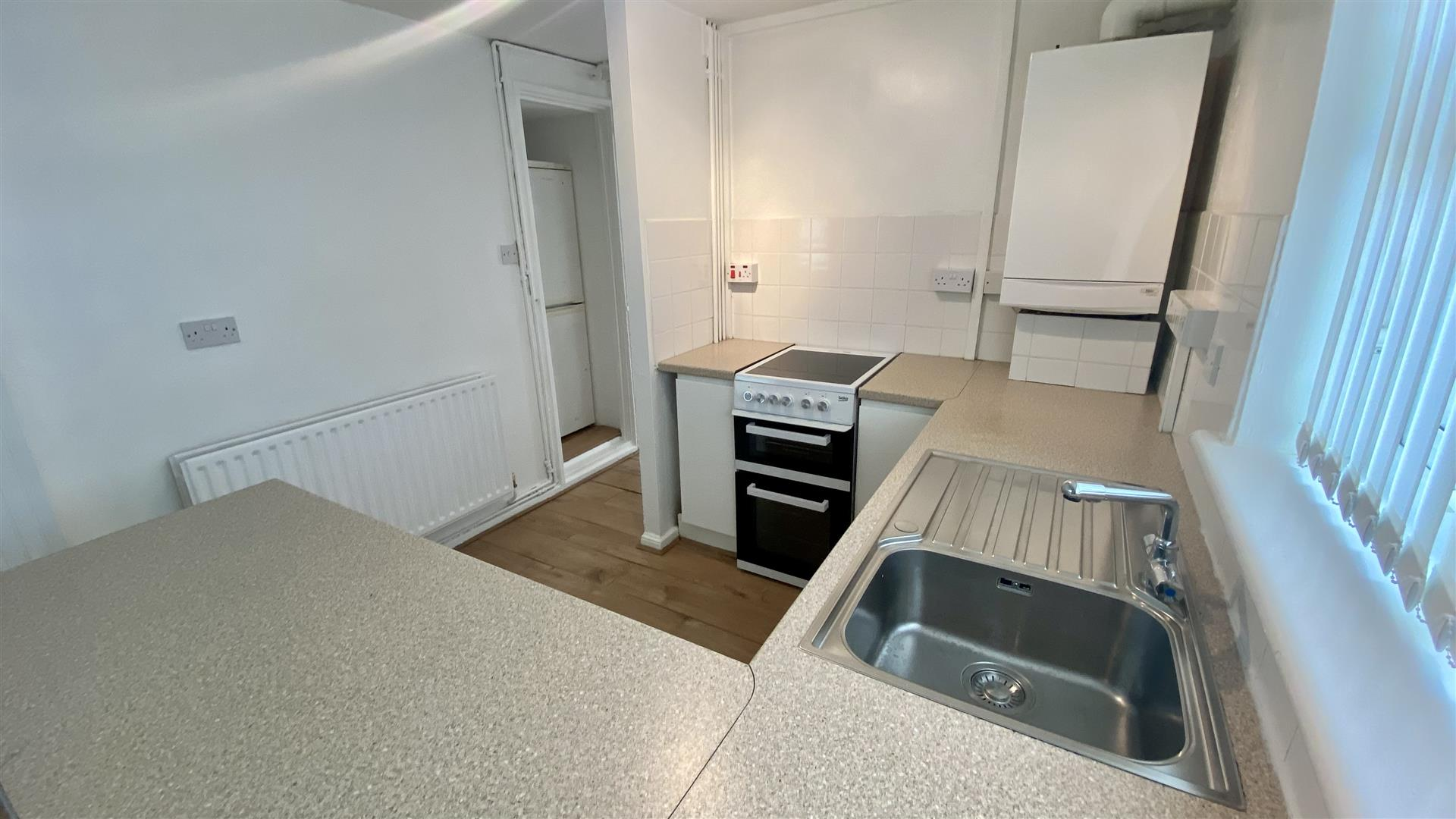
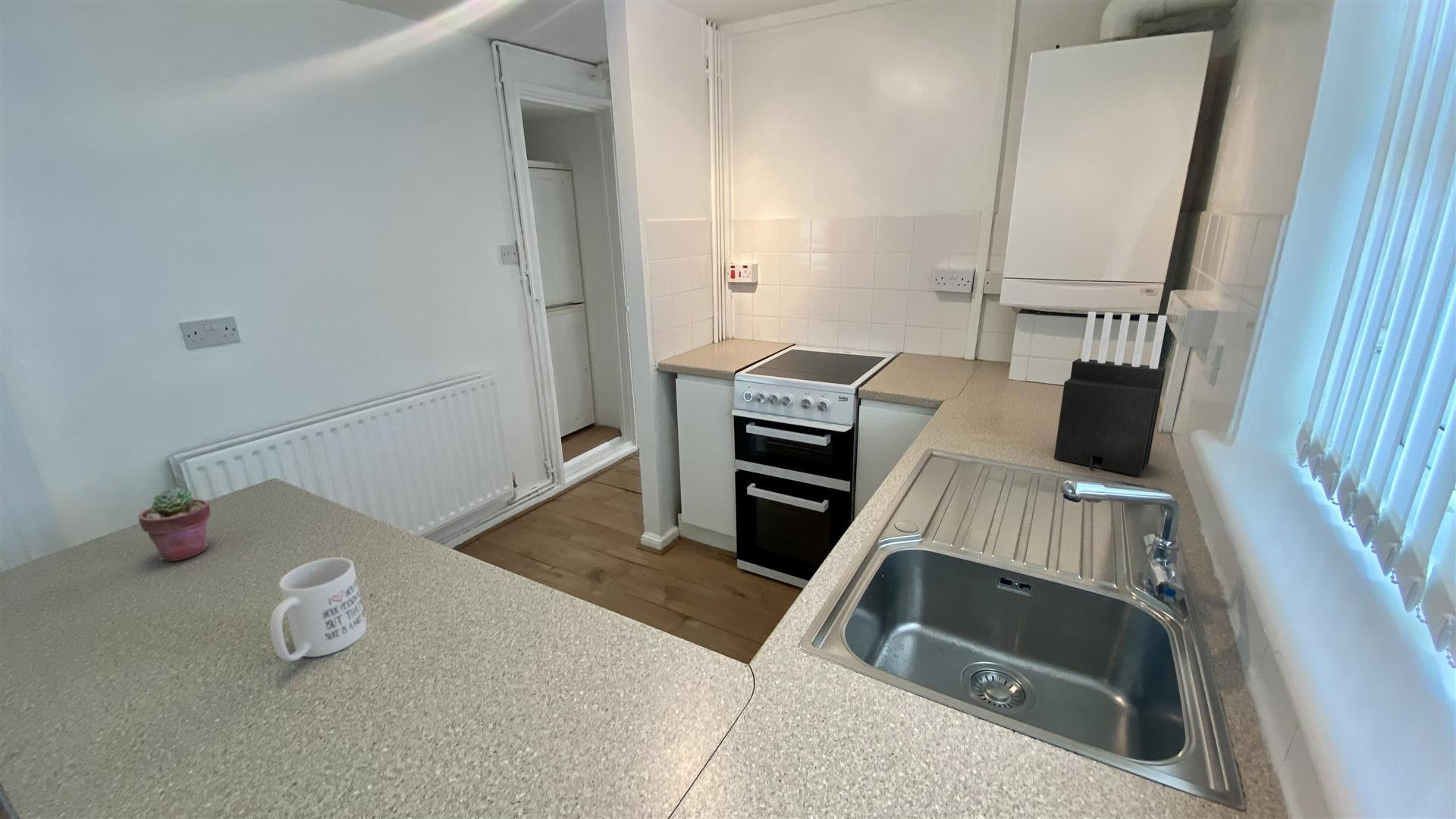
+ mug [269,557,368,662]
+ potted succulent [138,486,211,562]
+ knife block [1053,311,1168,477]
